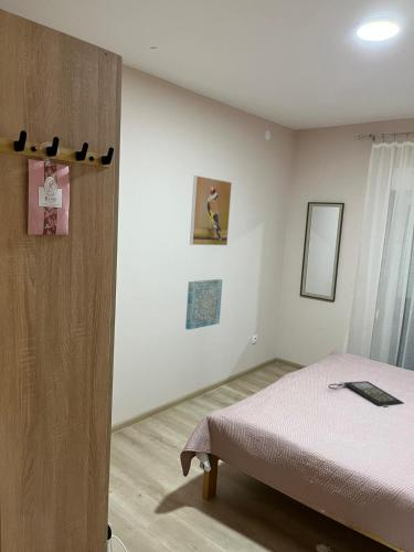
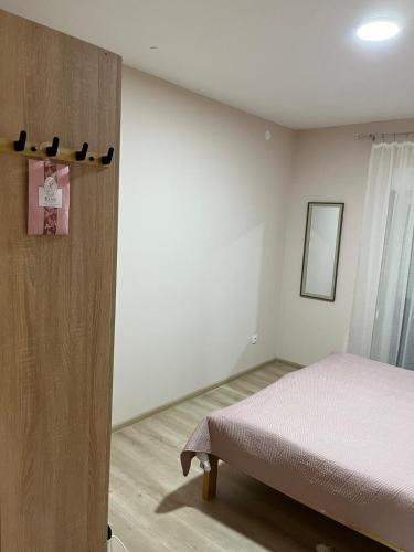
- wall art [184,278,223,331]
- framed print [189,174,233,246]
- clutch bag [328,380,404,407]
